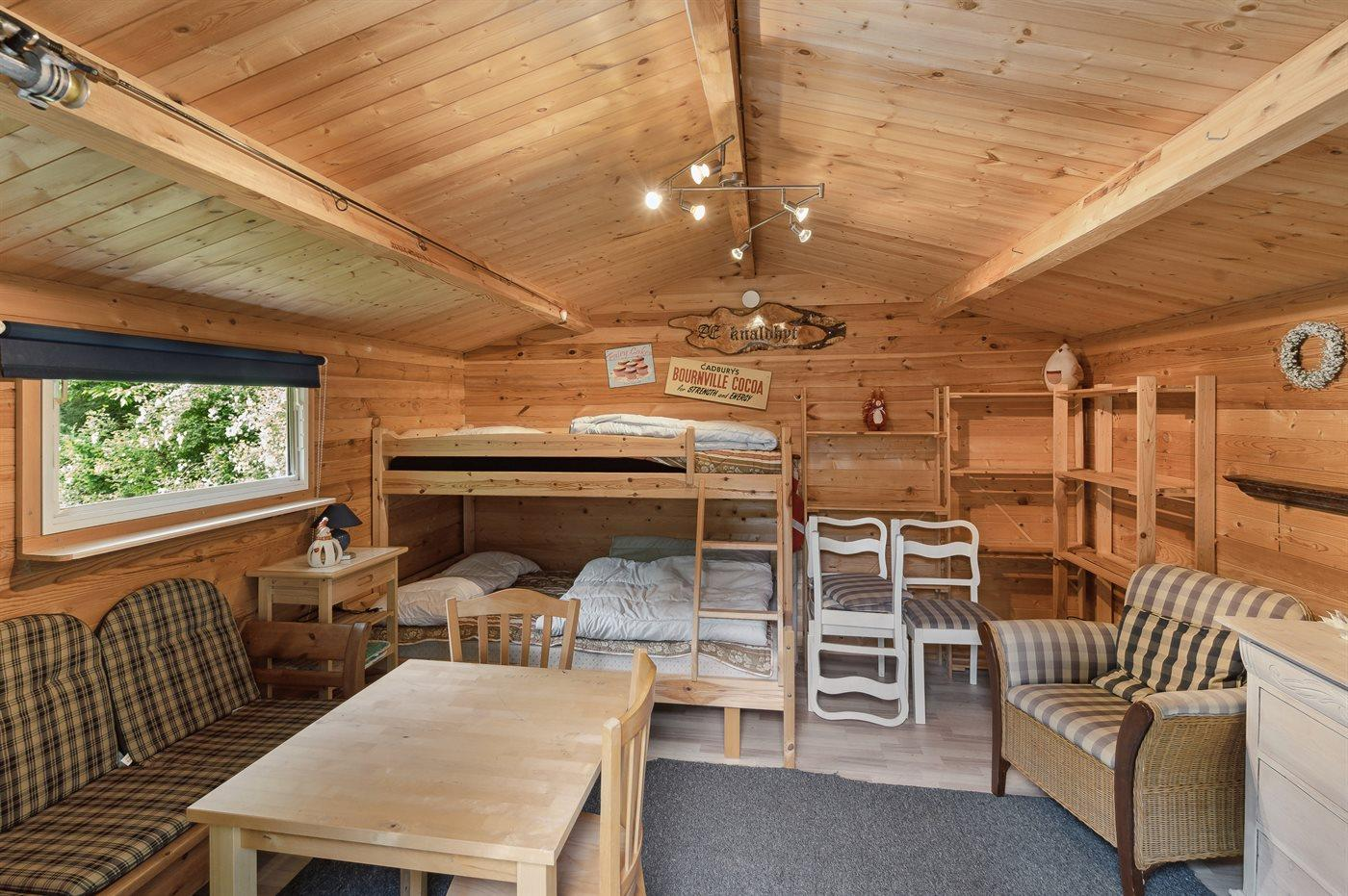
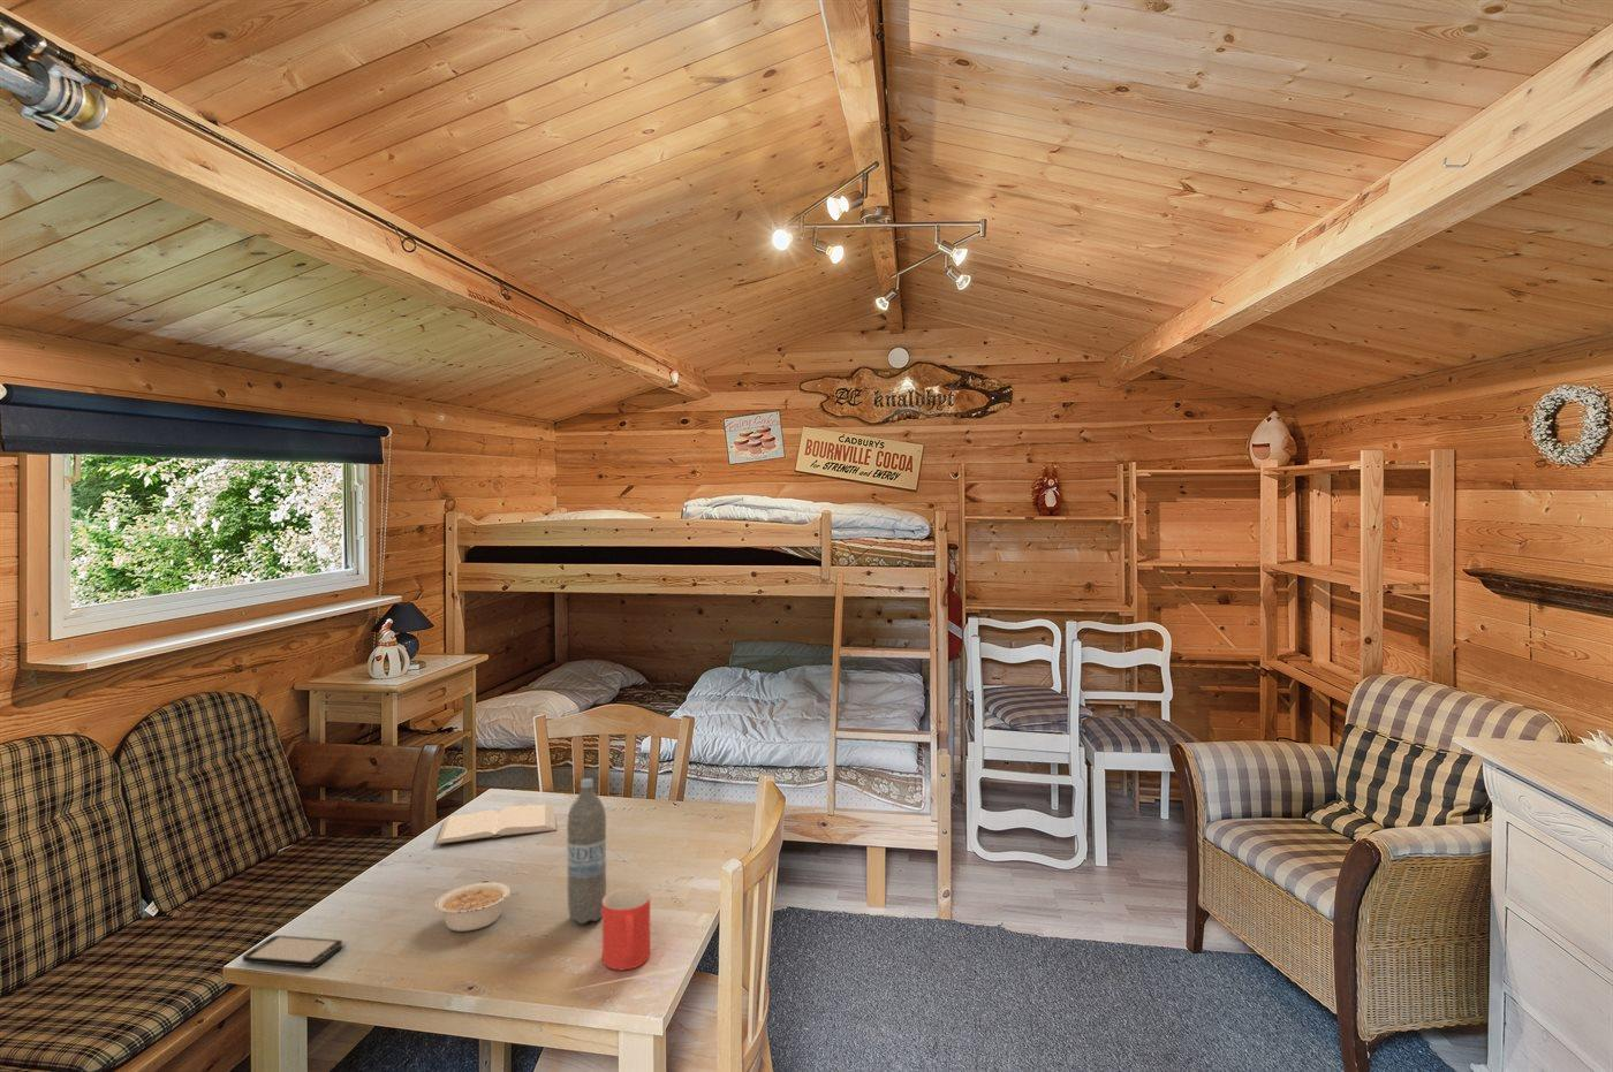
+ water bottle [566,778,607,926]
+ book [434,804,558,845]
+ smartphone [241,934,346,968]
+ legume [434,881,521,933]
+ mug [602,887,651,972]
